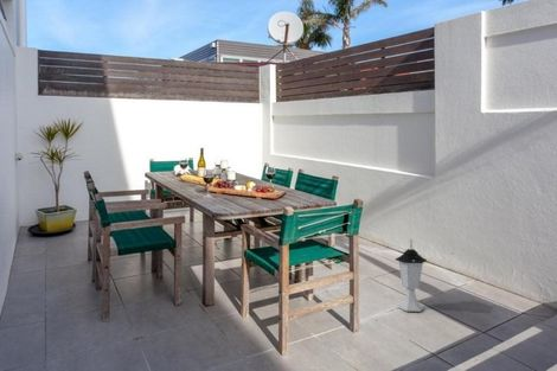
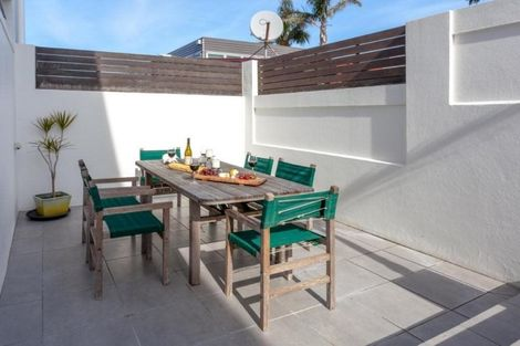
- lantern [395,237,428,313]
